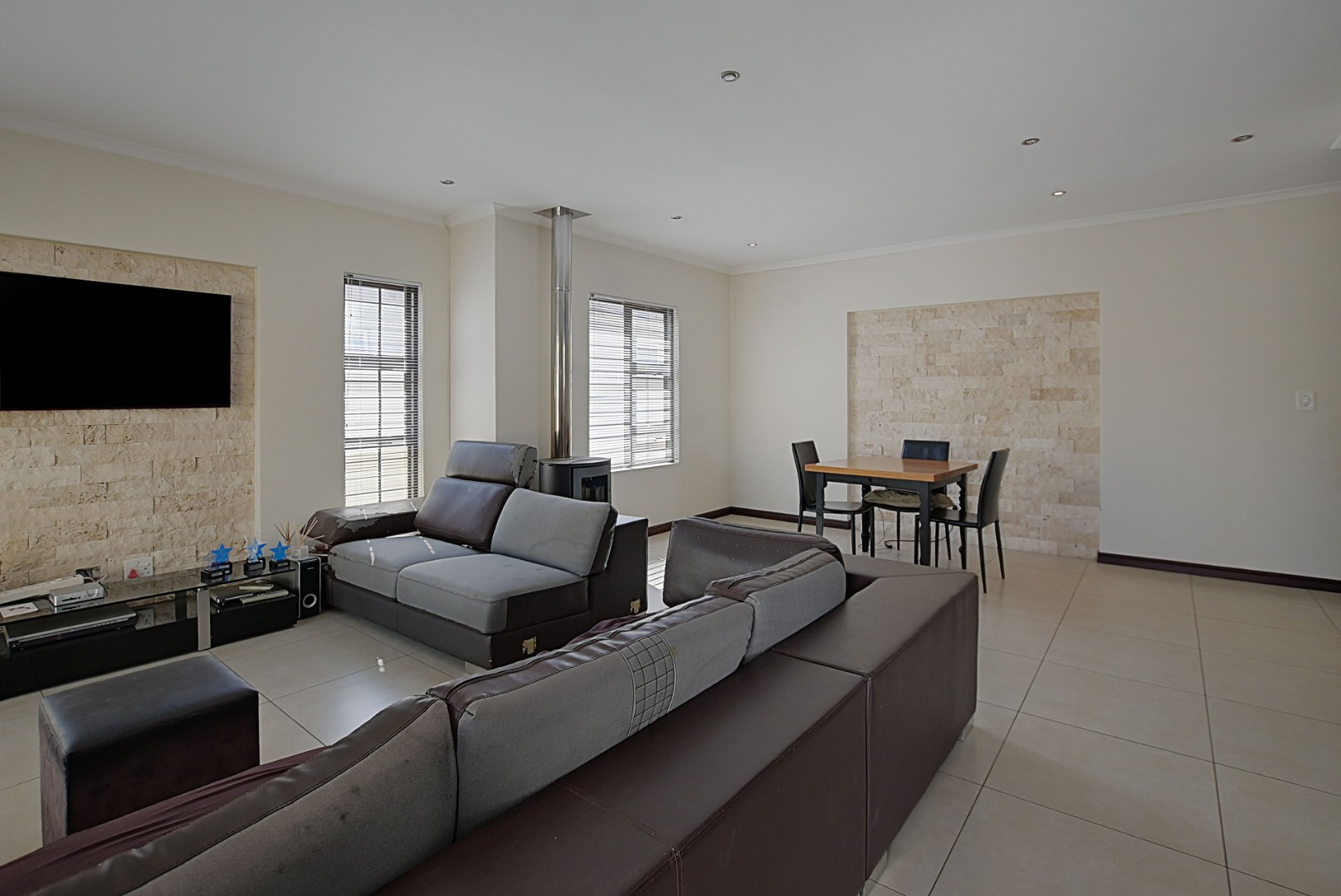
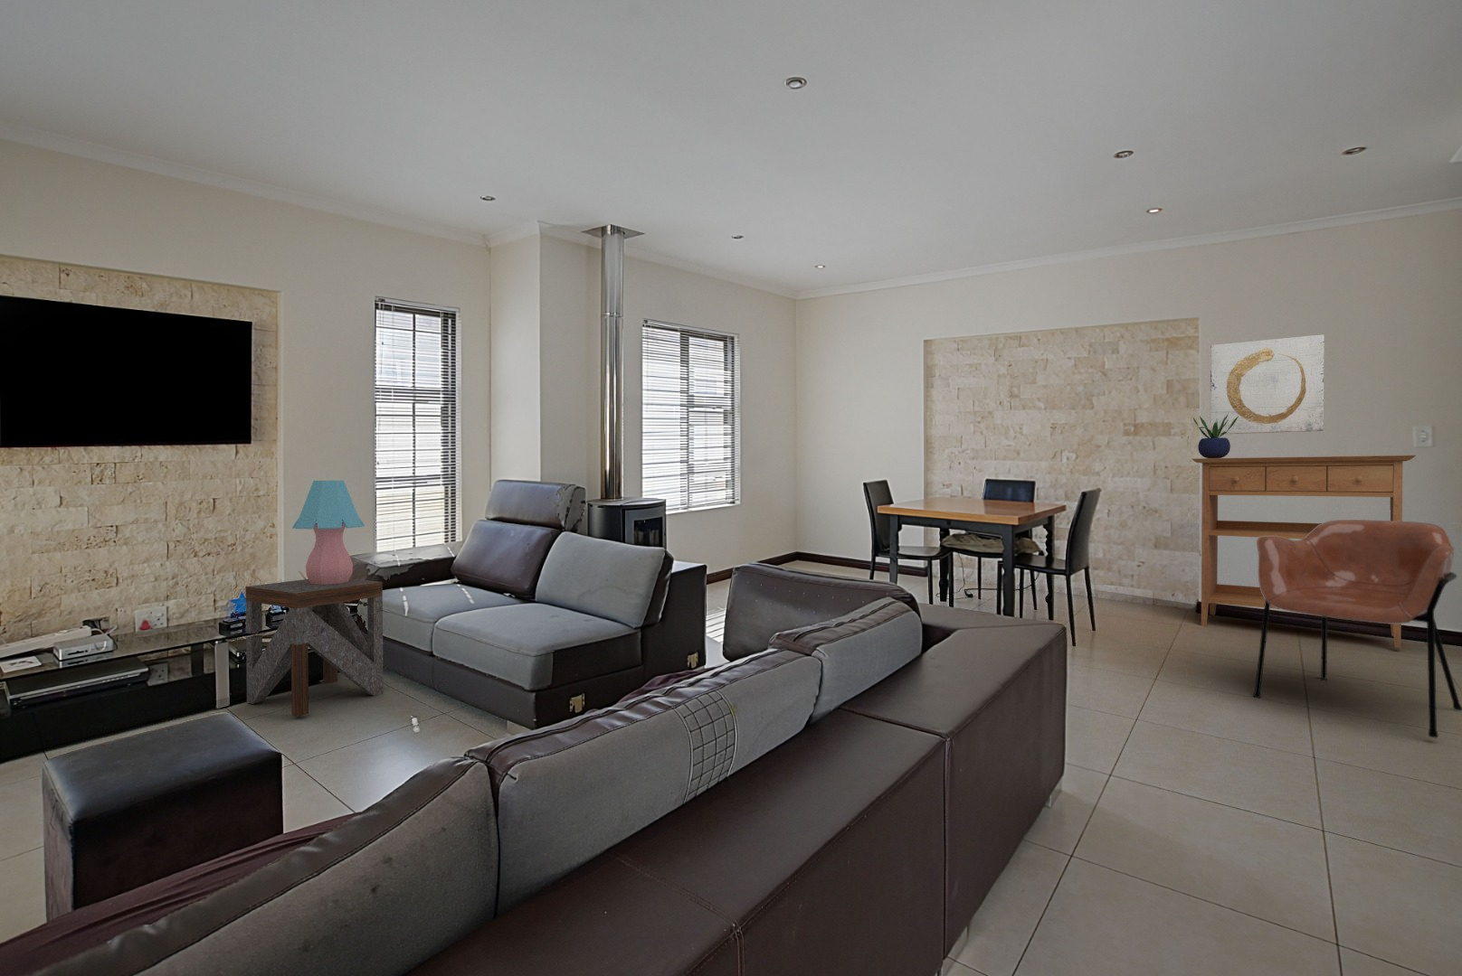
+ armchair [1252,518,1462,740]
+ wall art [1209,333,1326,435]
+ console table [1192,454,1417,649]
+ potted plant [1193,414,1239,459]
+ side table [244,577,385,718]
+ table lamp [291,480,365,585]
